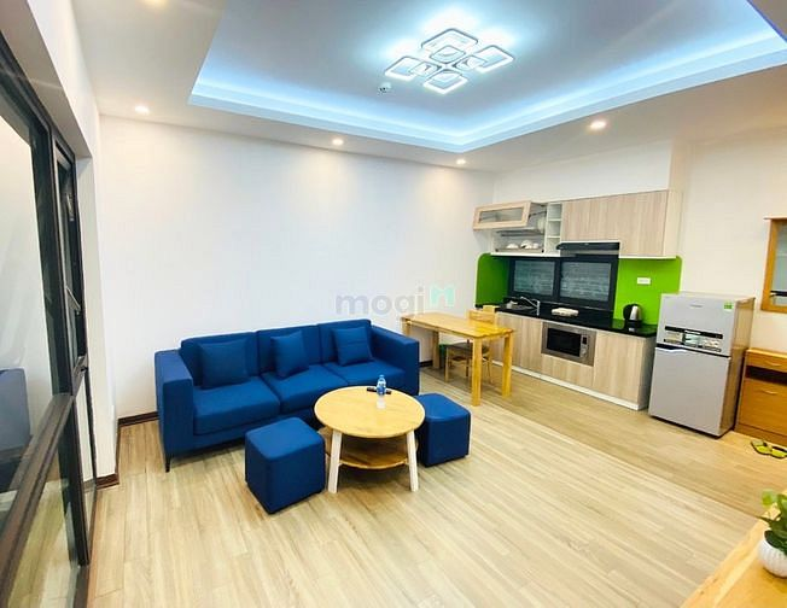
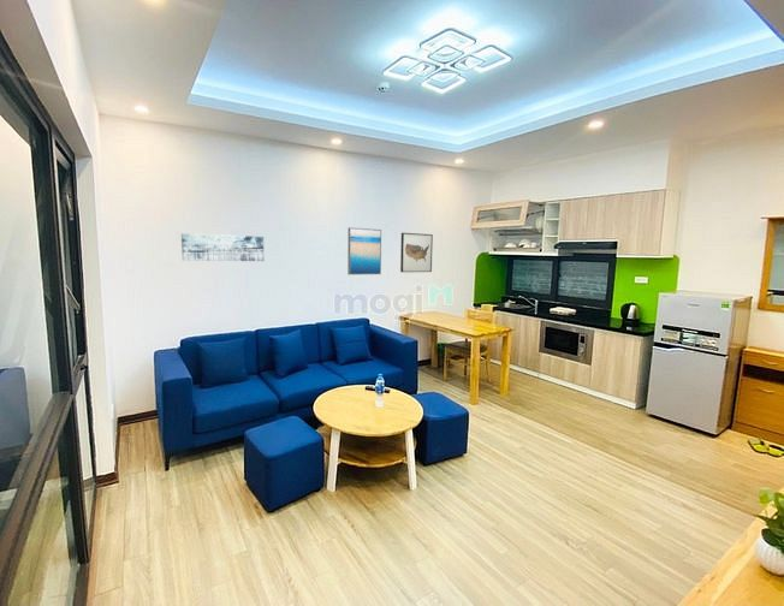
+ wall art [180,232,266,262]
+ wall art [399,232,434,273]
+ wall art [346,226,382,275]
